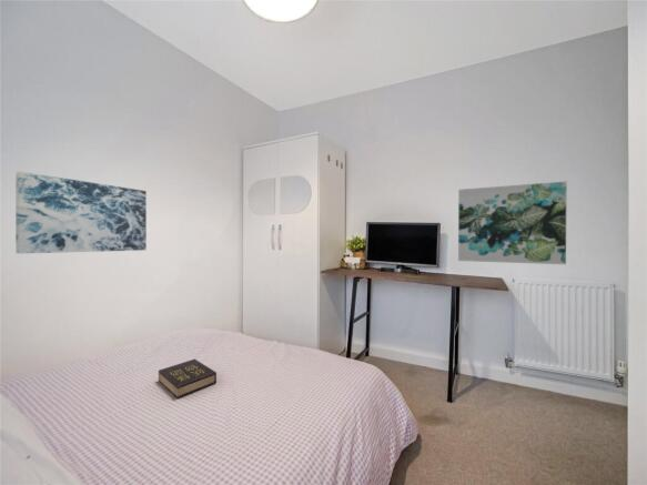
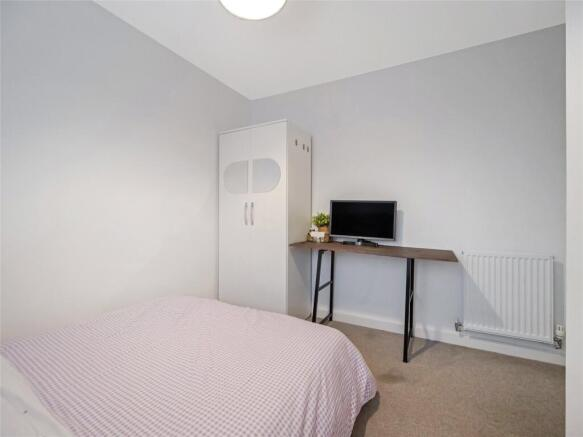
- hardback book [158,357,218,400]
- wall art [14,170,148,254]
- wall art [457,181,568,265]
